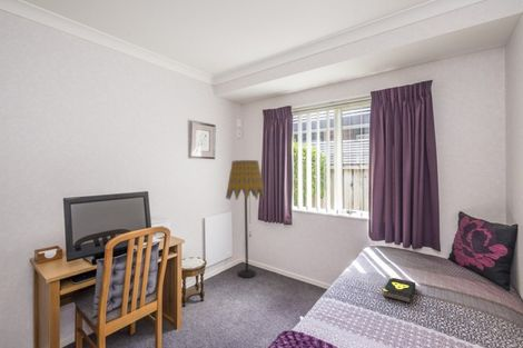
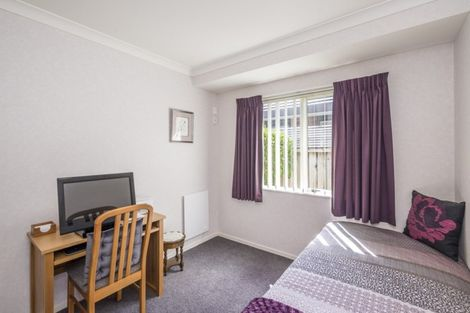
- floor lamp [225,159,266,279]
- book [382,276,416,304]
